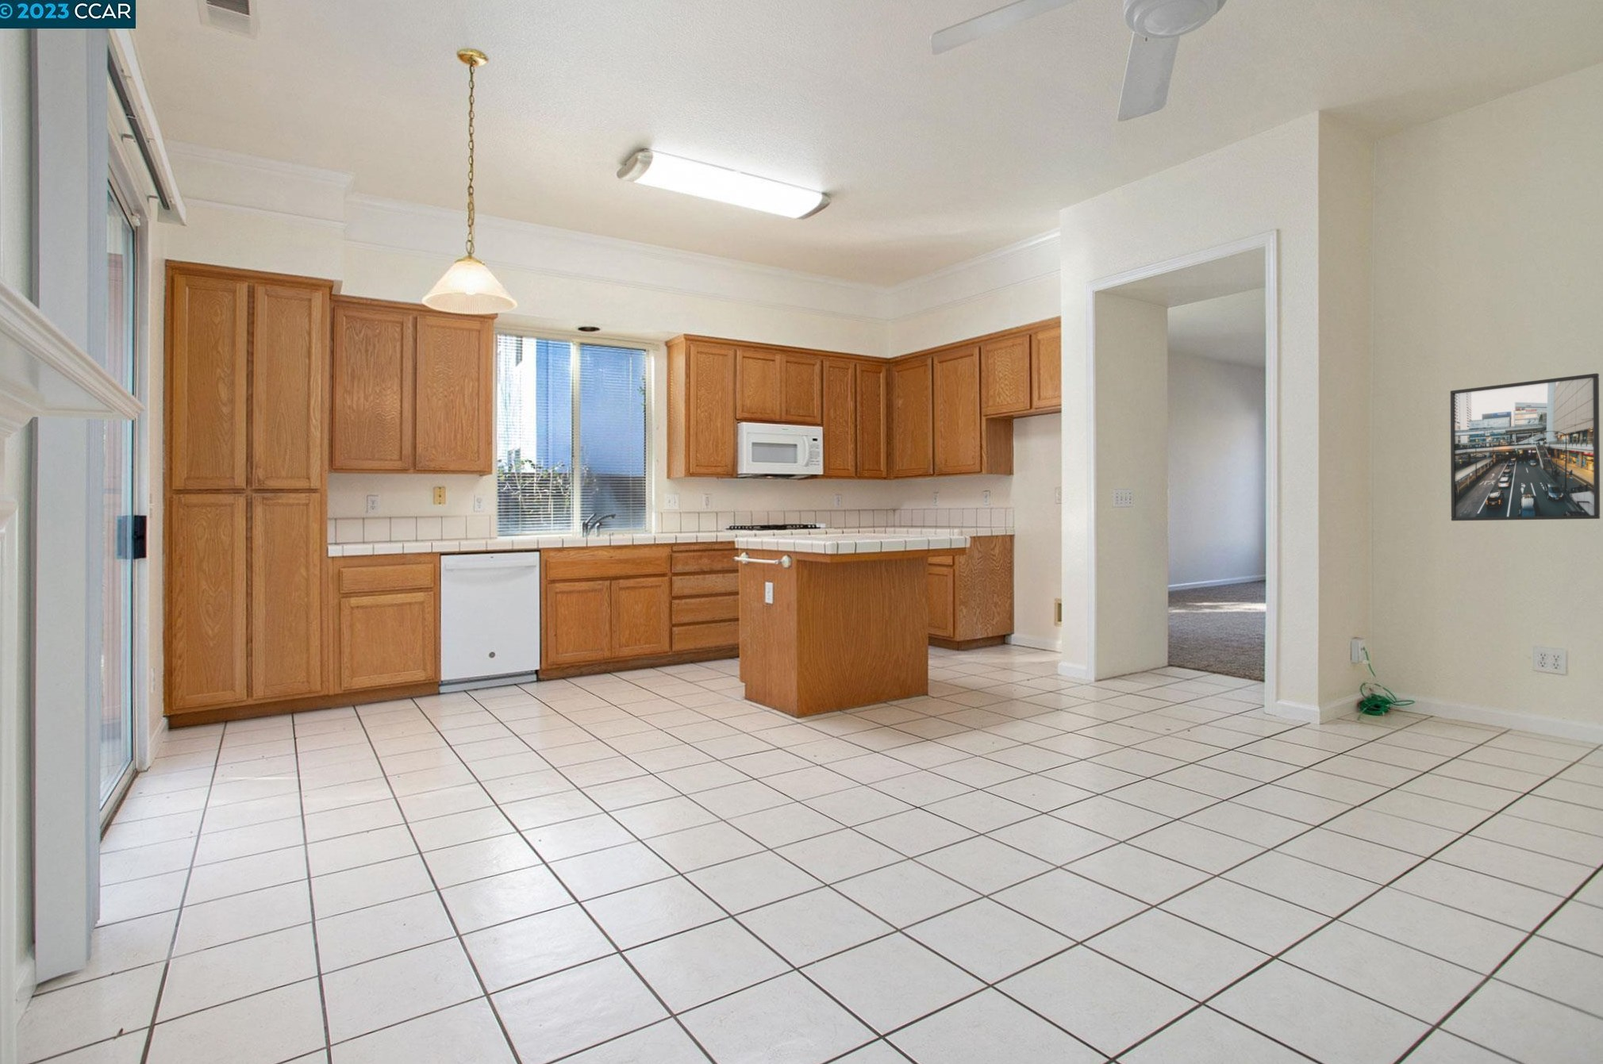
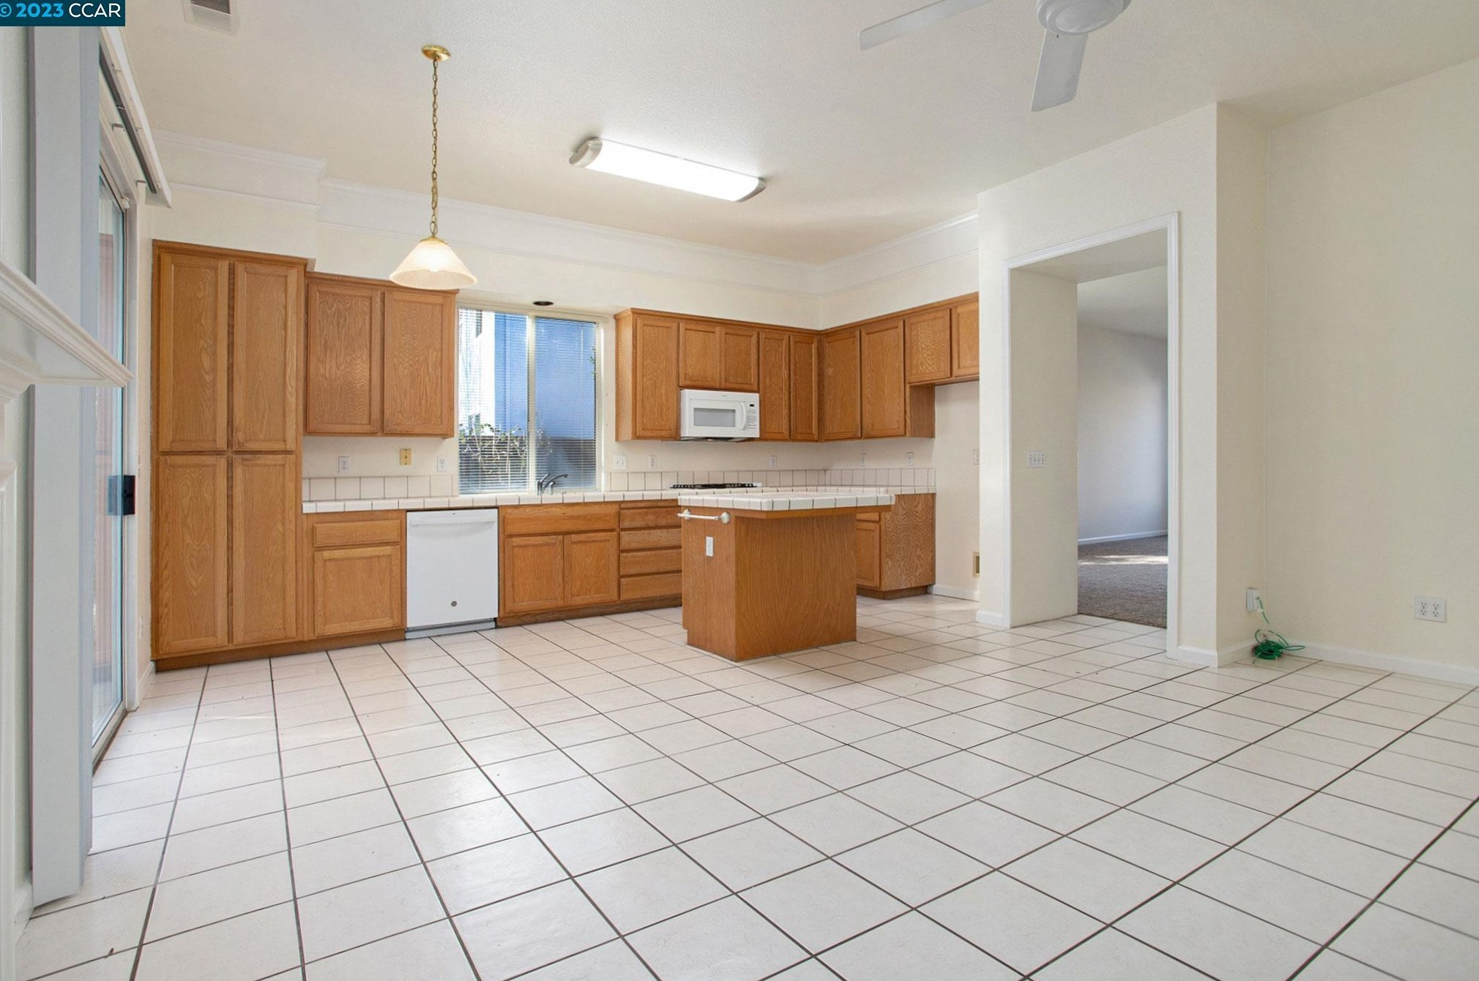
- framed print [1450,372,1601,521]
